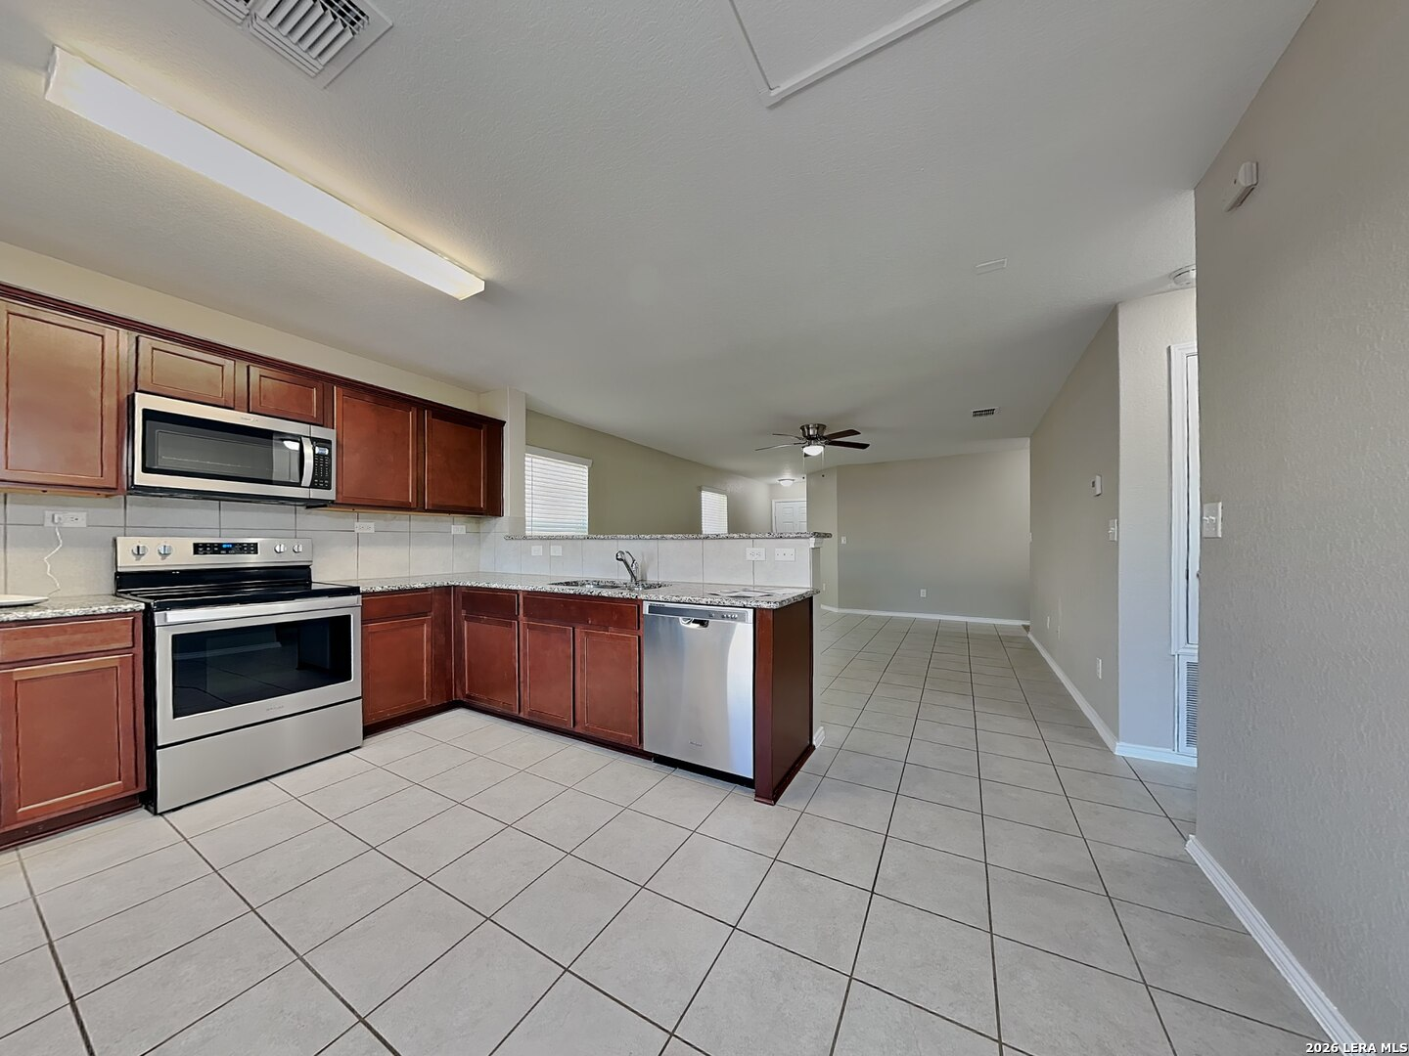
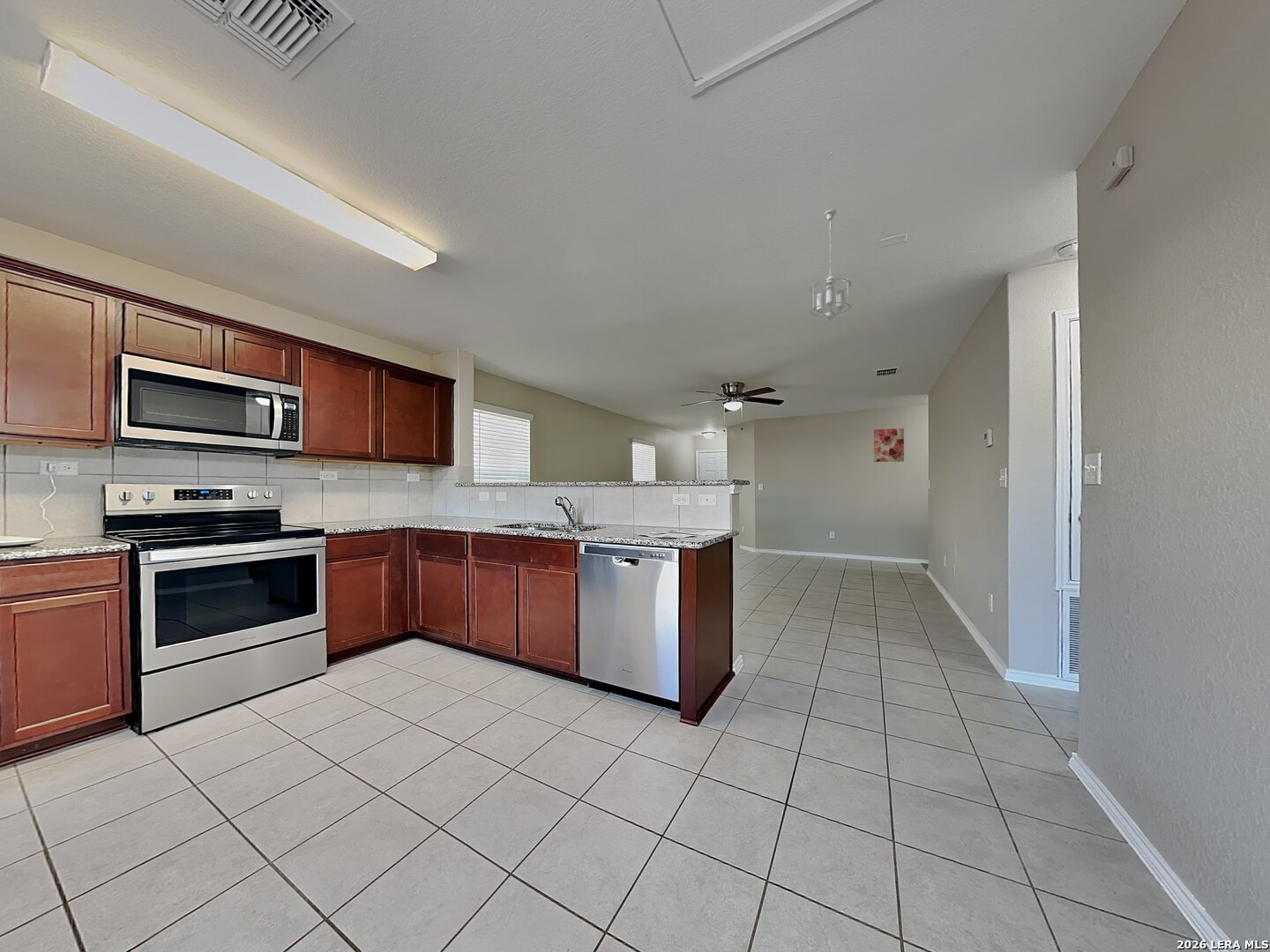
+ pendant light [809,209,853,321]
+ wall art [873,428,905,463]
